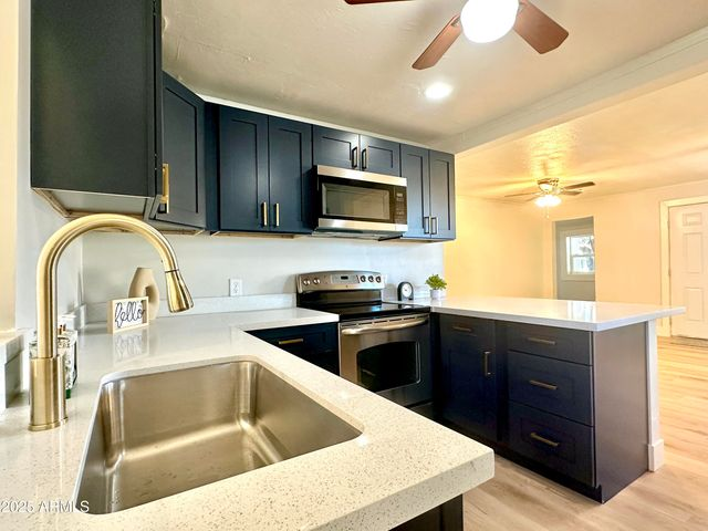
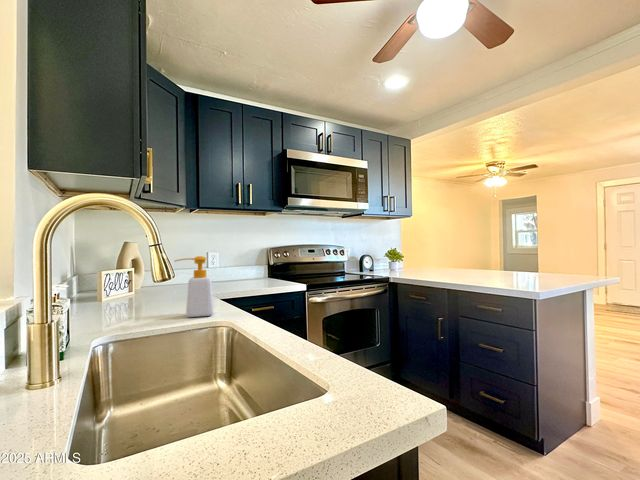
+ soap bottle [173,255,215,318]
